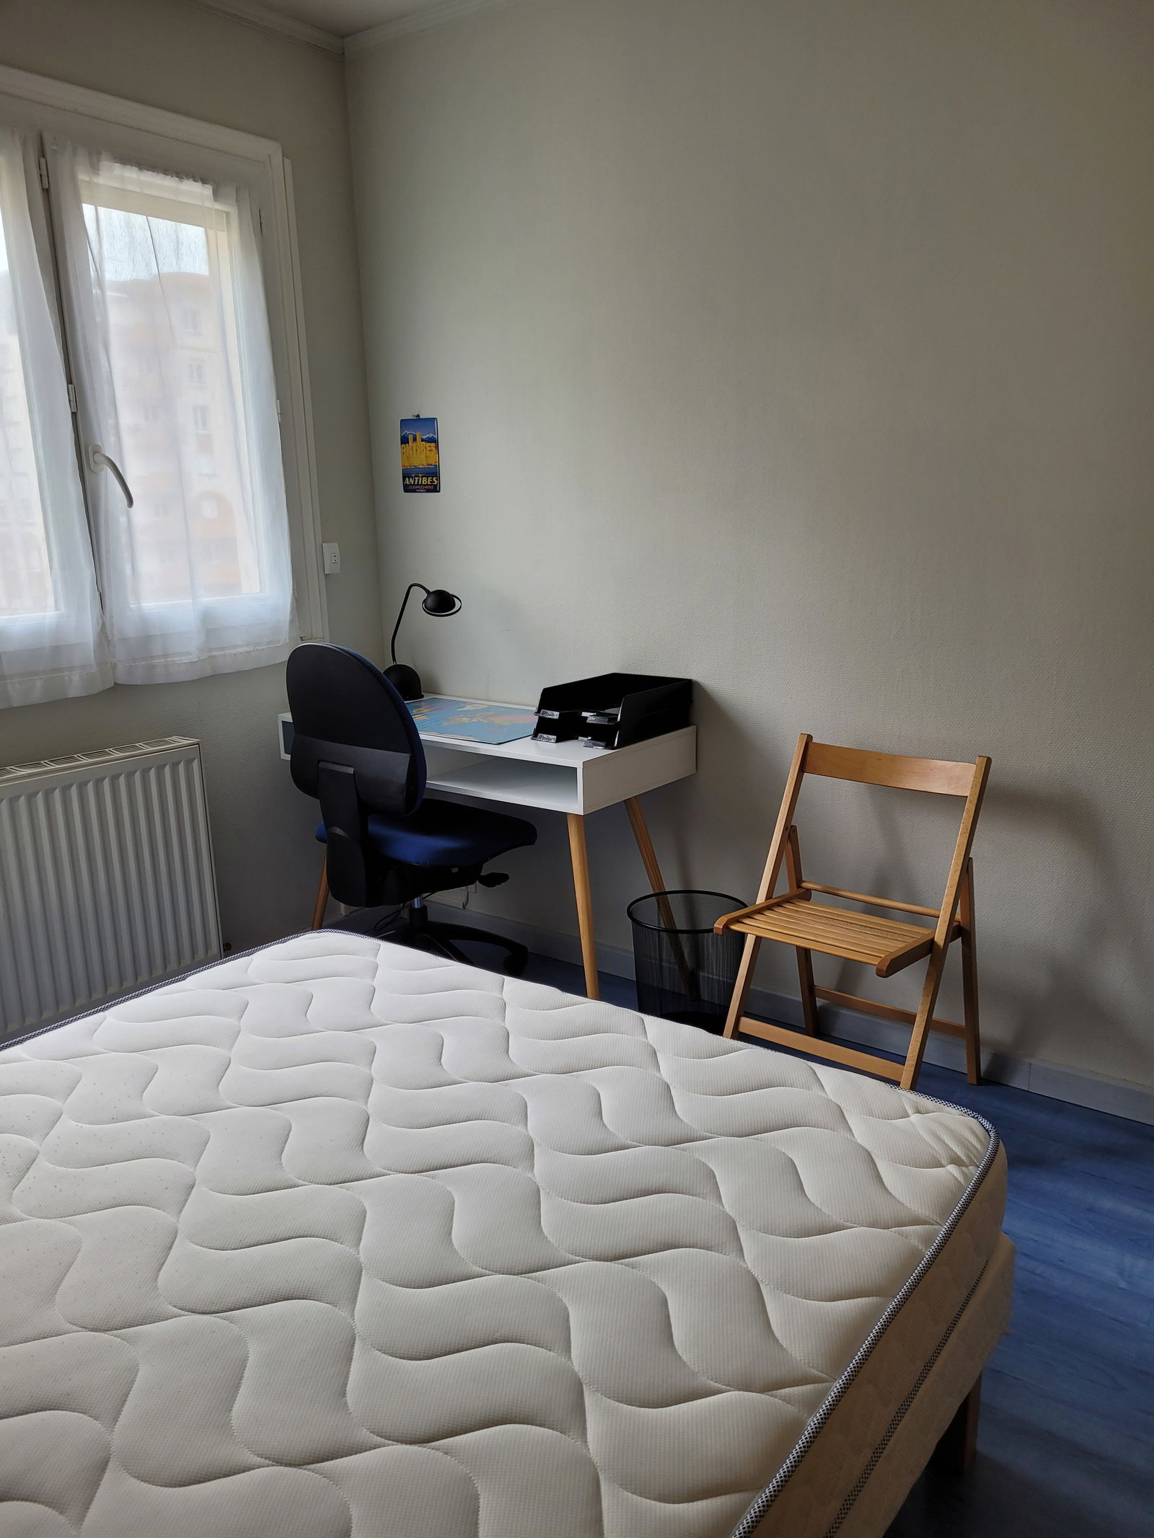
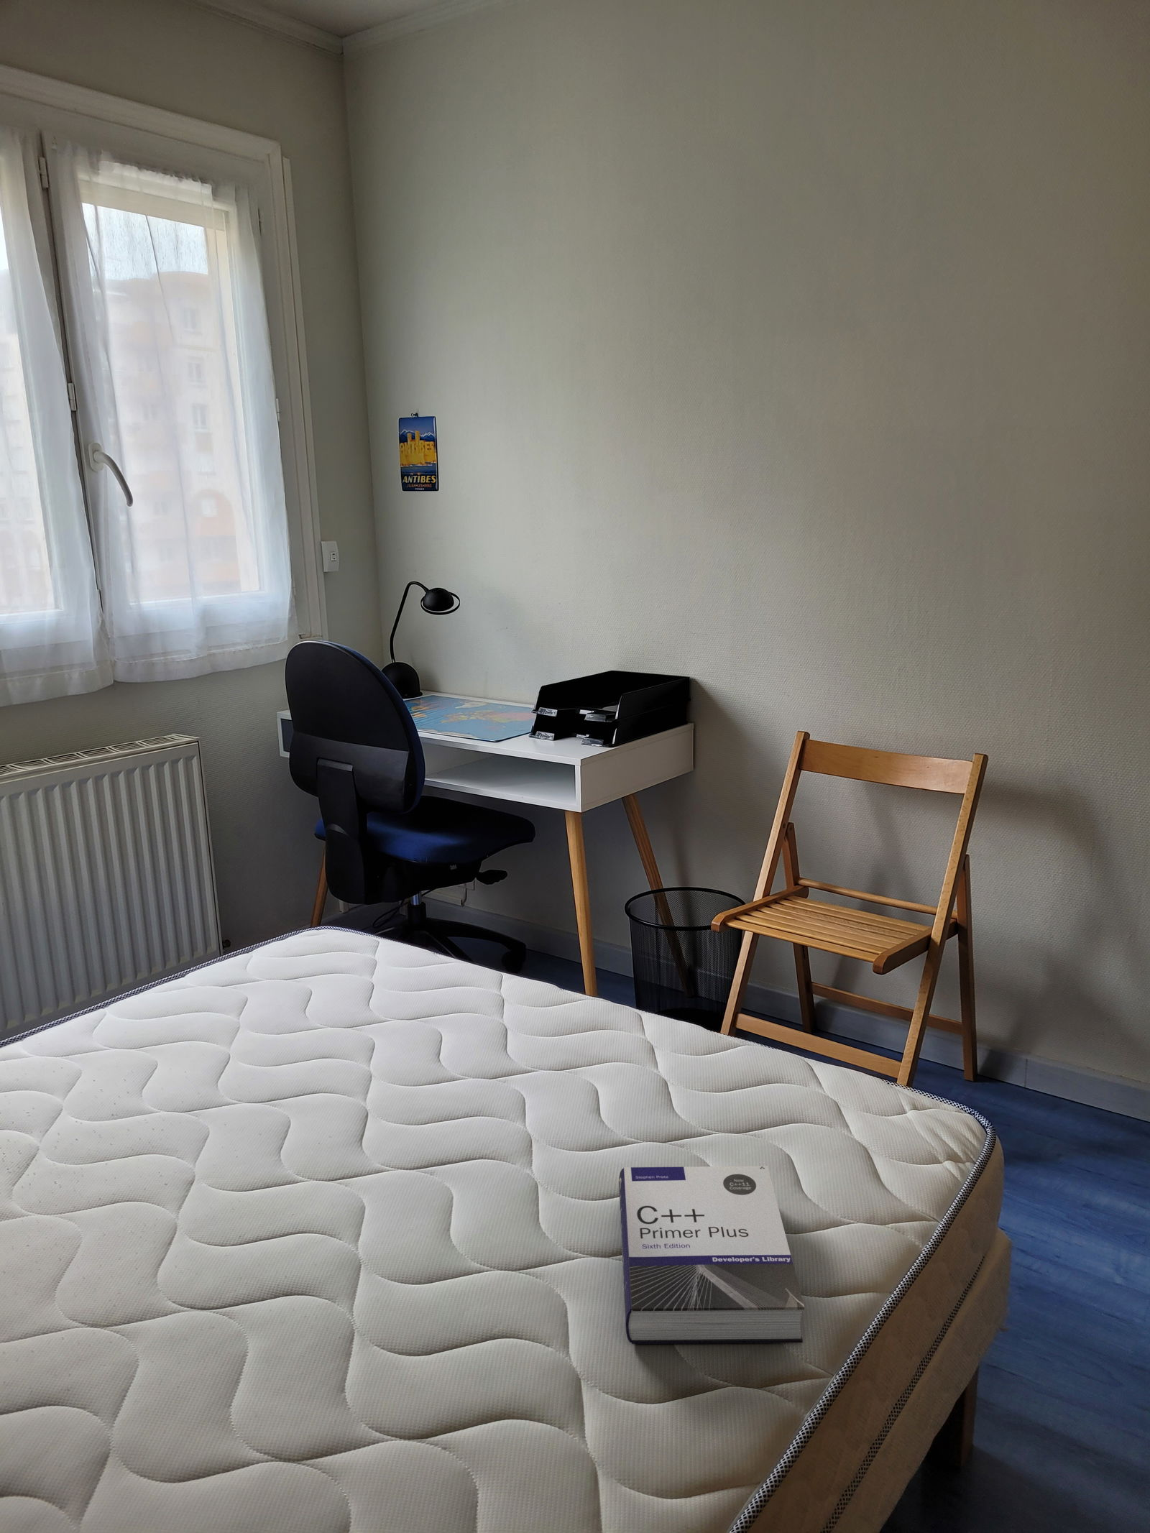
+ book [618,1165,805,1345]
